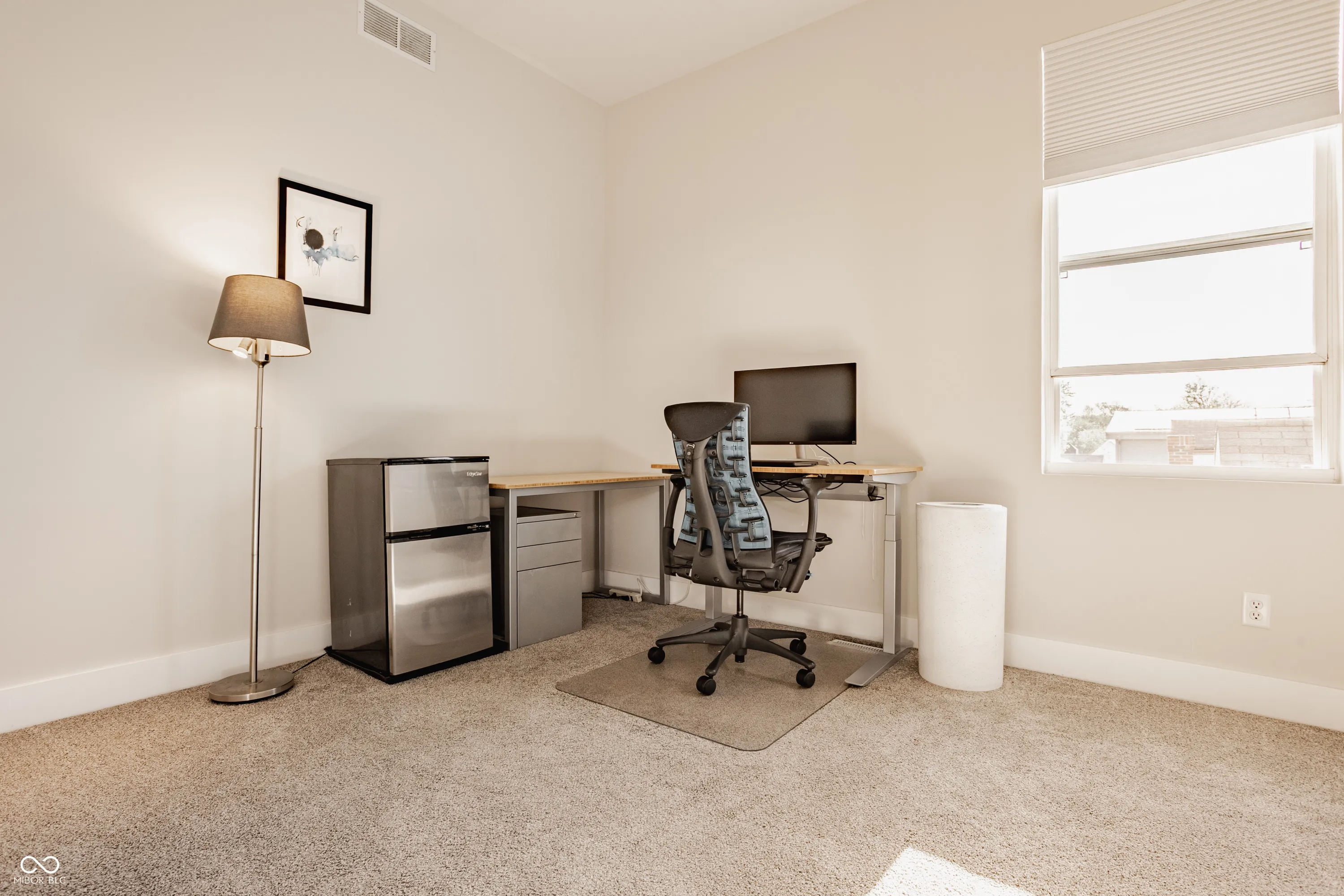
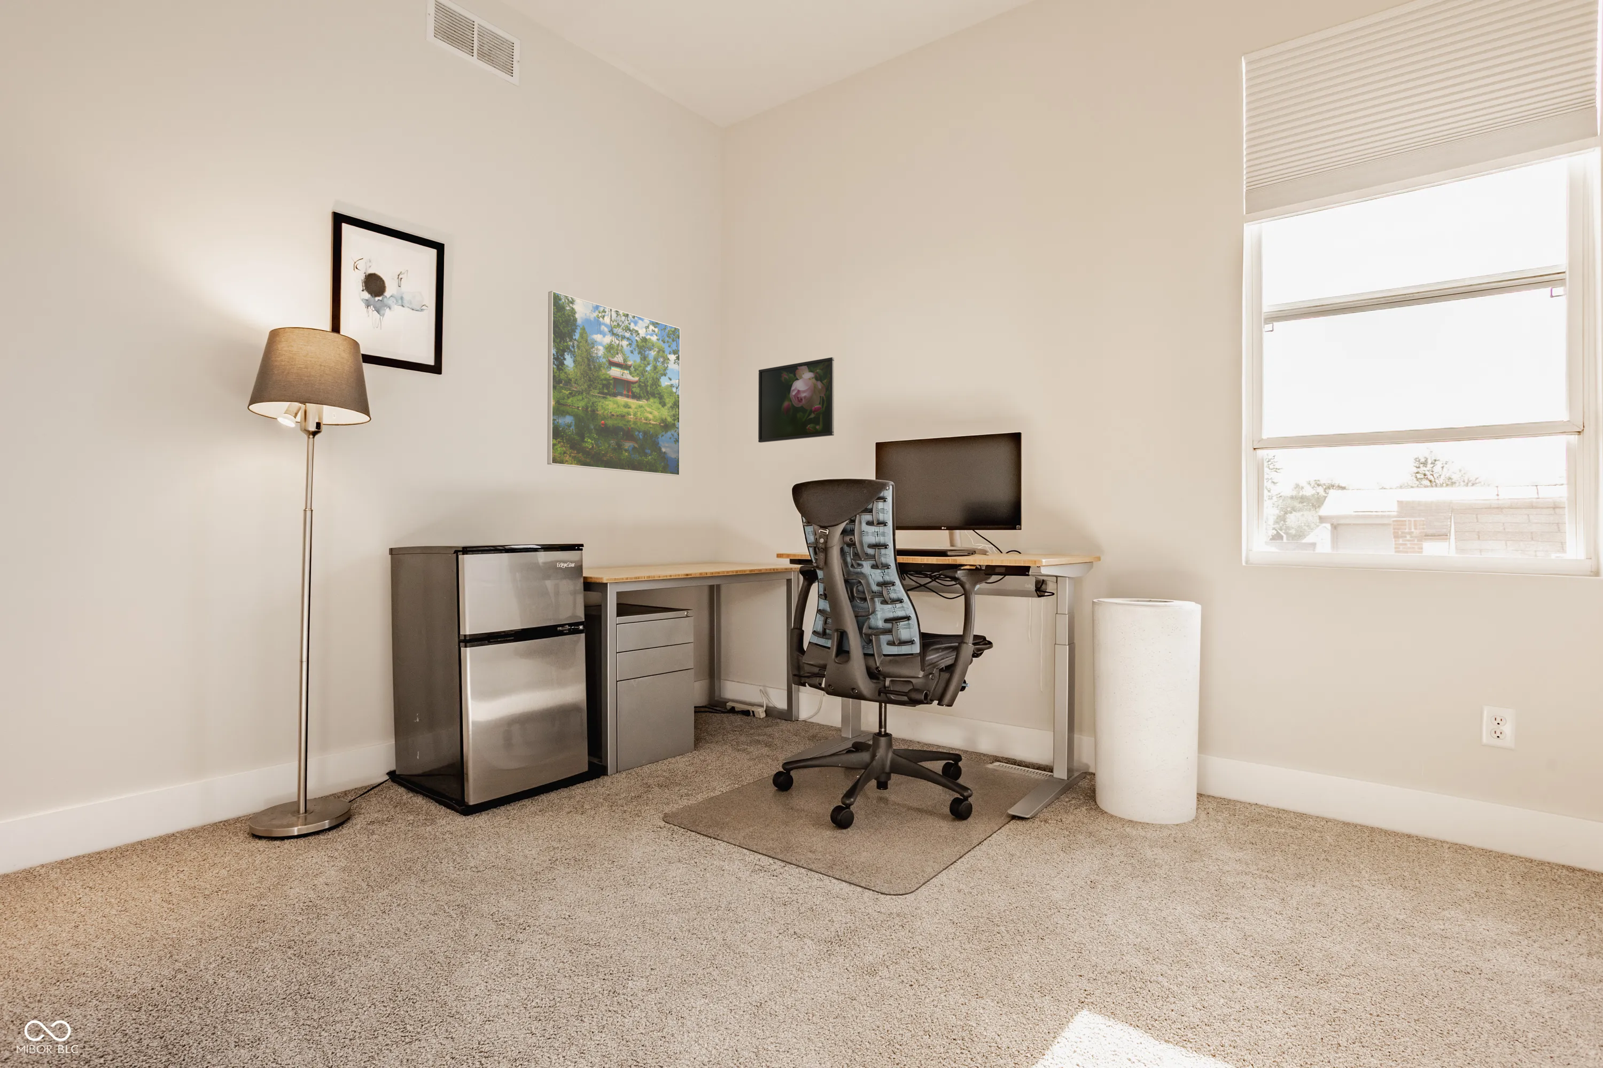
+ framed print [757,356,835,443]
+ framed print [546,291,681,477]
